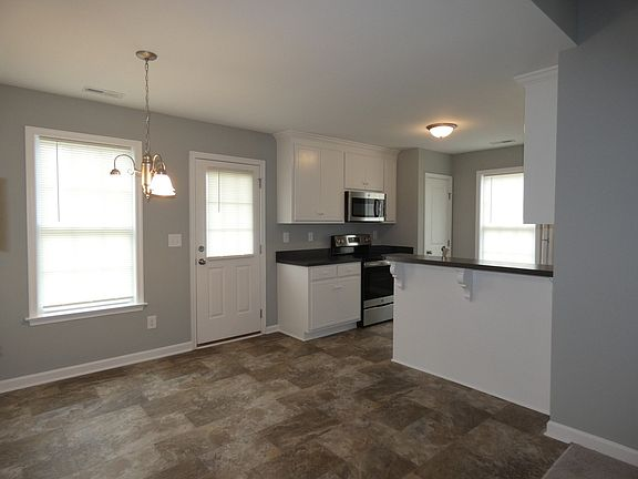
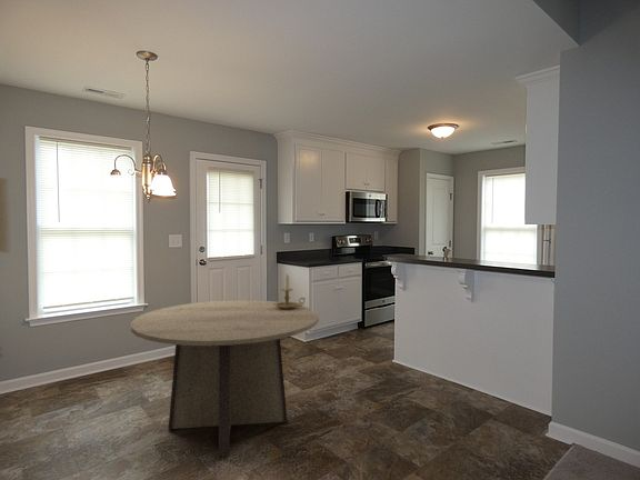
+ dining table [130,299,320,458]
+ candle holder [273,273,306,309]
